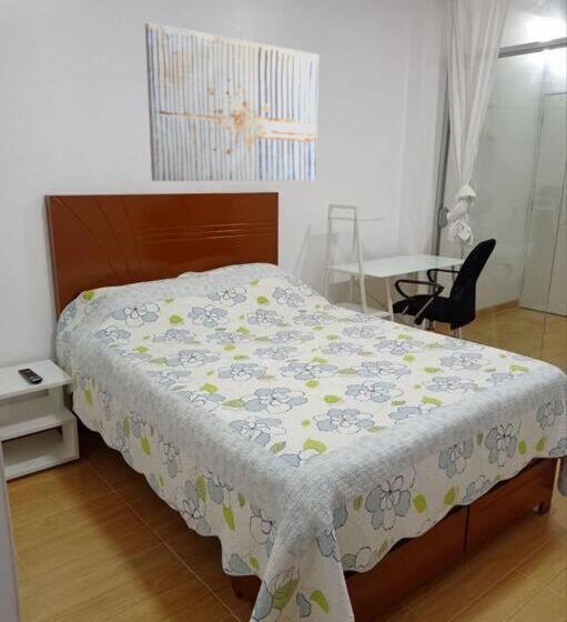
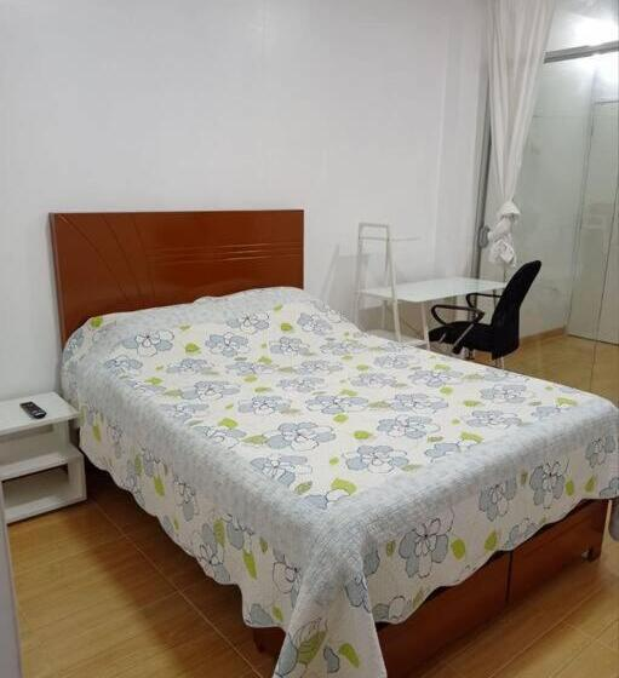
- wall art [144,21,320,182]
